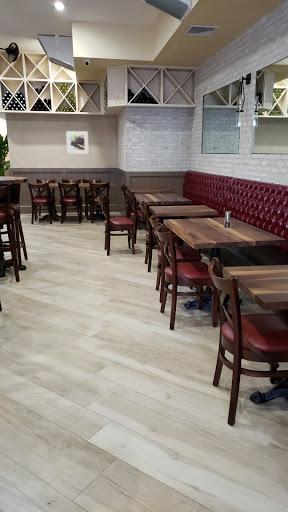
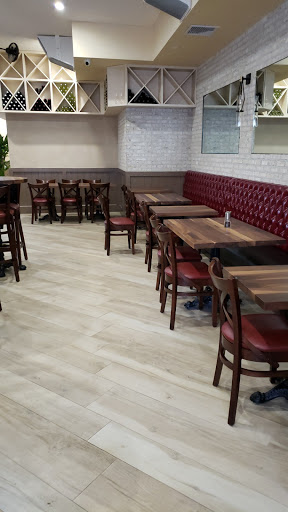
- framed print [65,130,89,154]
